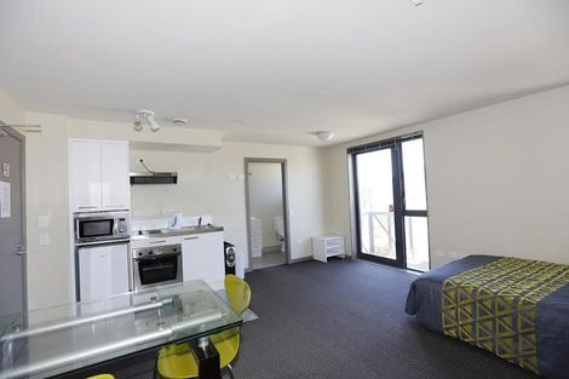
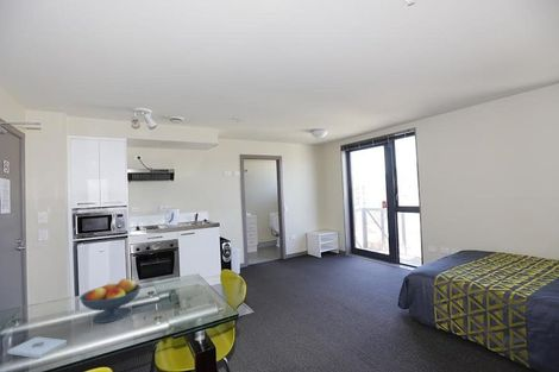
+ notepad [6,336,68,360]
+ fruit bowl [78,278,142,324]
